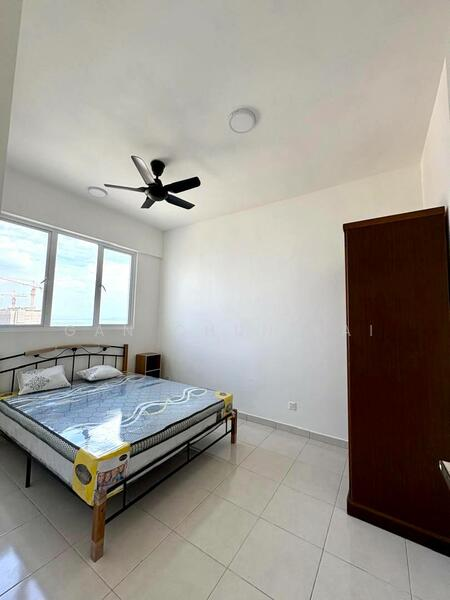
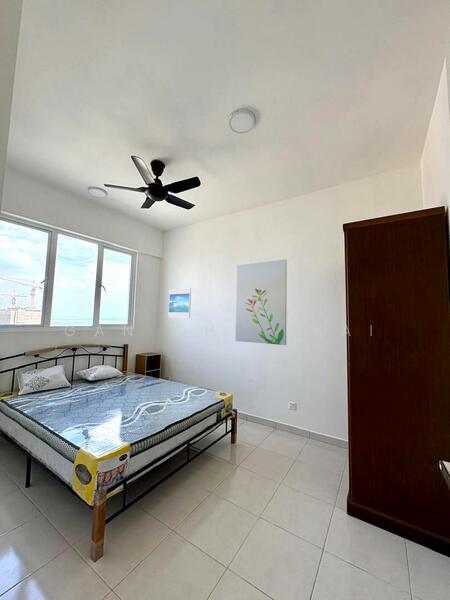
+ wall art [235,258,288,346]
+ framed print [167,288,192,319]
